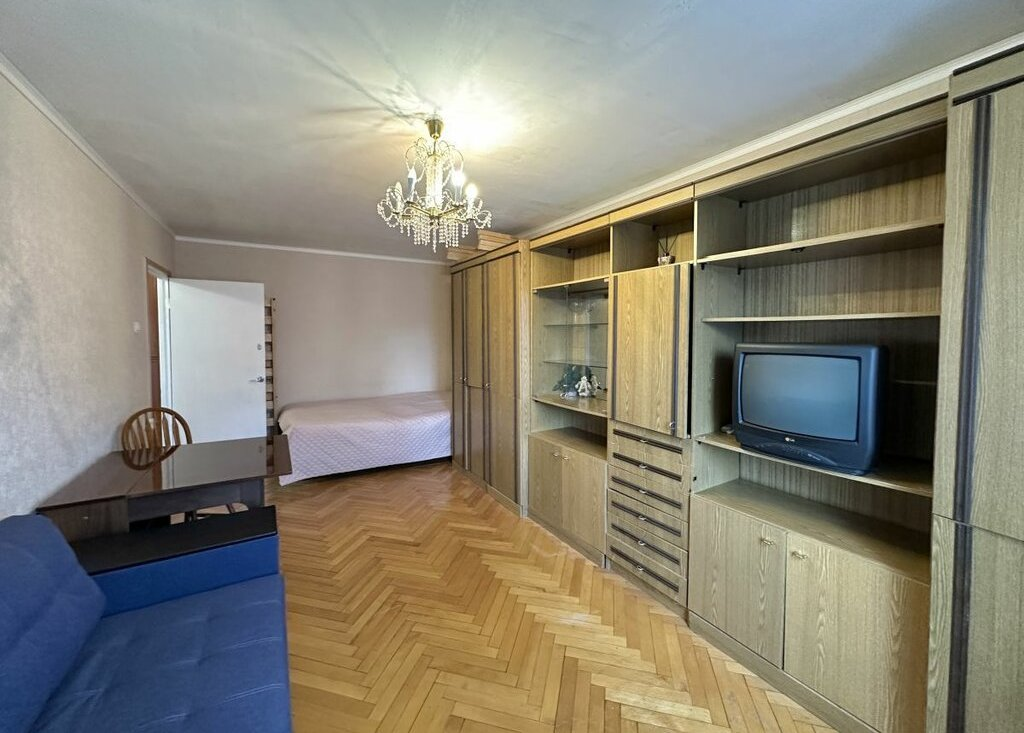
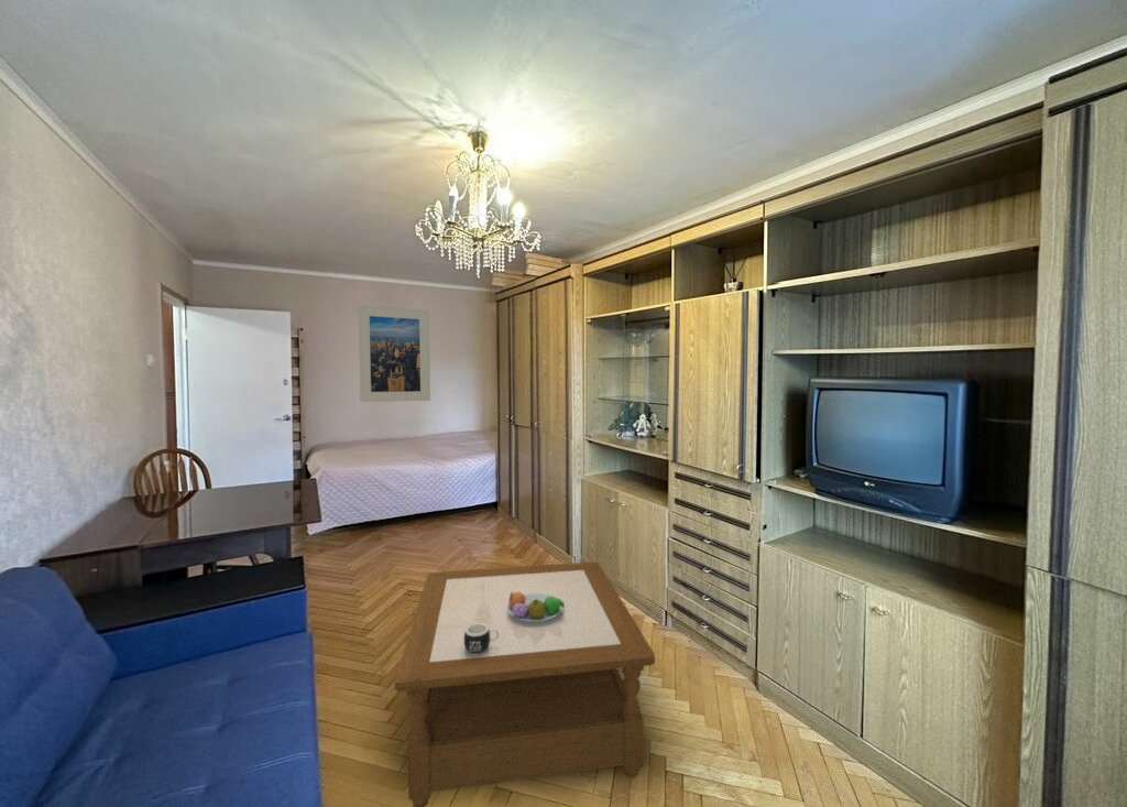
+ coffee table [394,560,656,807]
+ mug [464,623,499,654]
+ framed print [358,304,431,403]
+ fruit bowl [507,592,565,623]
